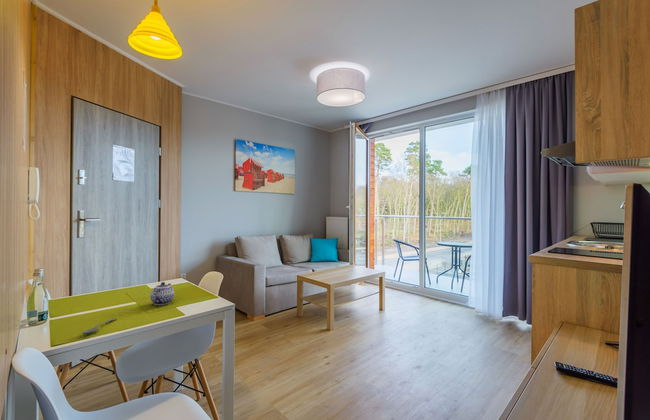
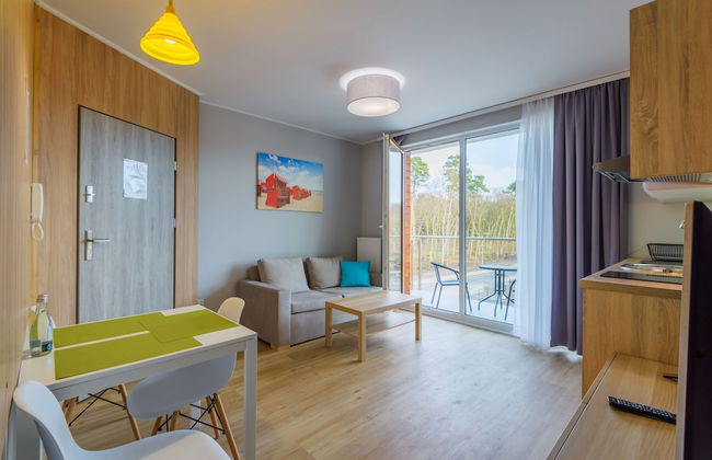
- spoon [81,317,117,335]
- teapot [149,281,175,306]
